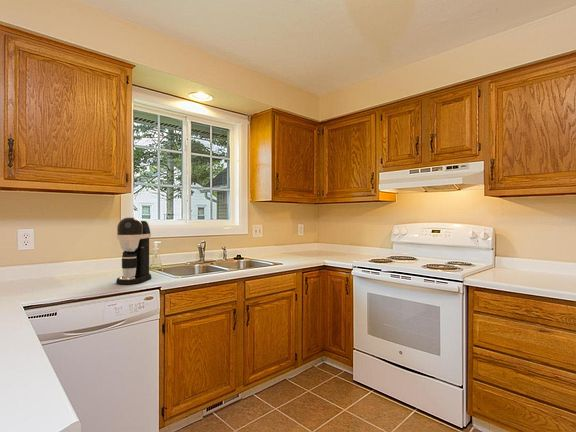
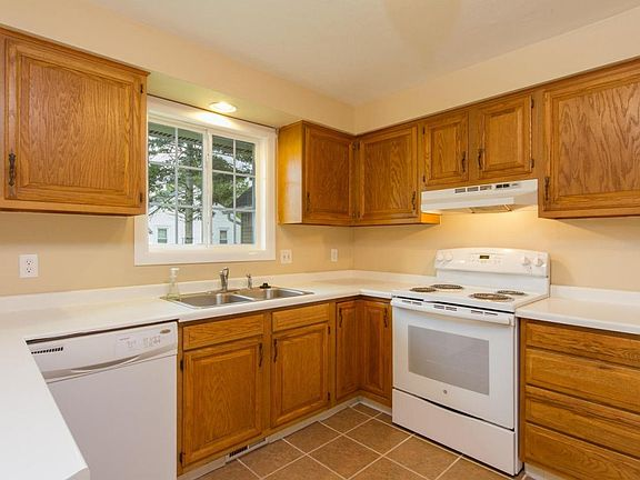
- coffee maker [115,217,152,285]
